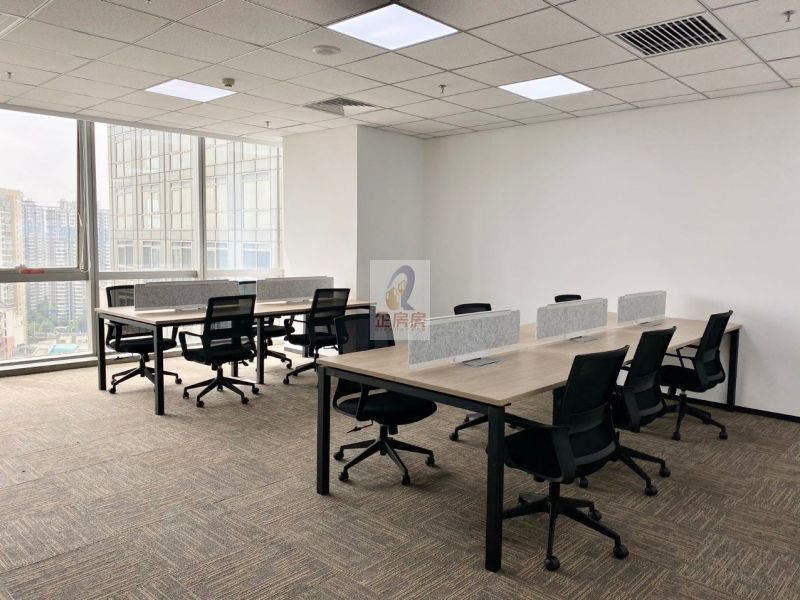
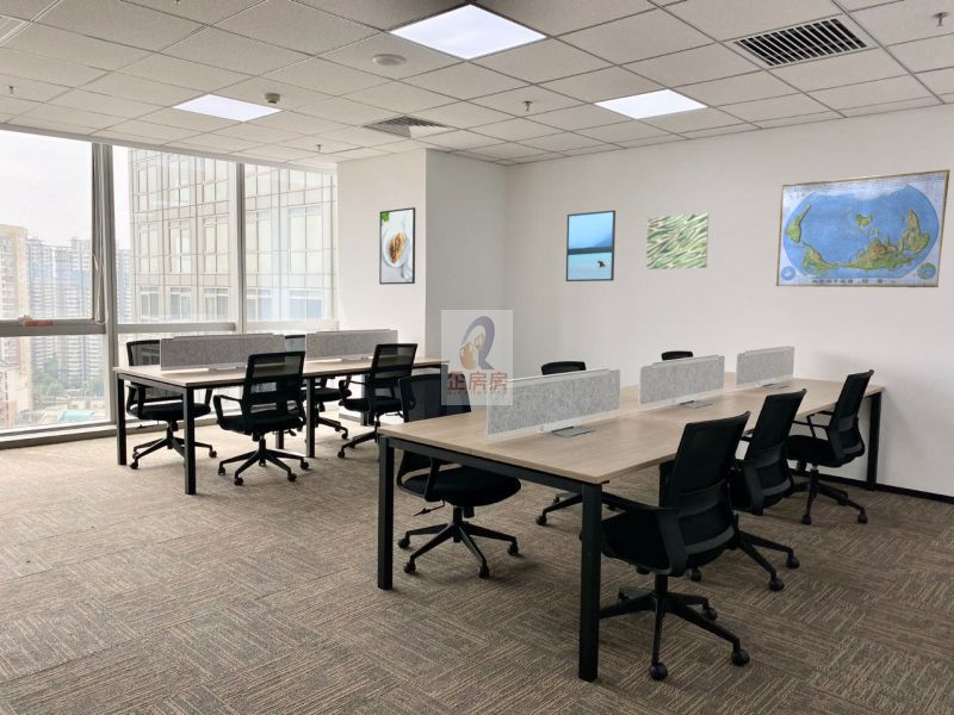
+ wall art [645,212,710,271]
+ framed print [378,206,416,286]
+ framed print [565,210,617,282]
+ world map [775,168,952,288]
